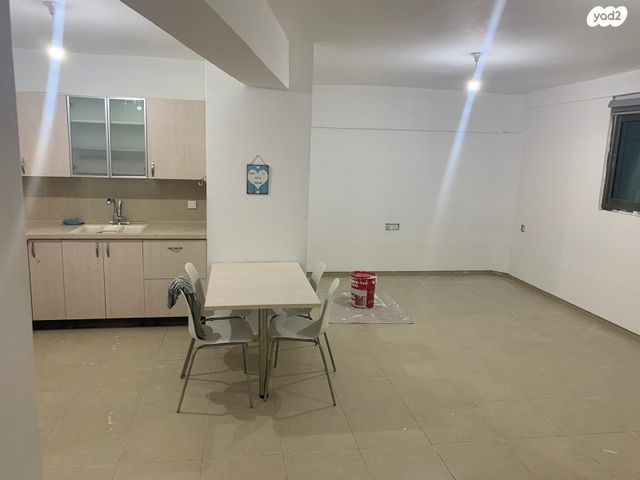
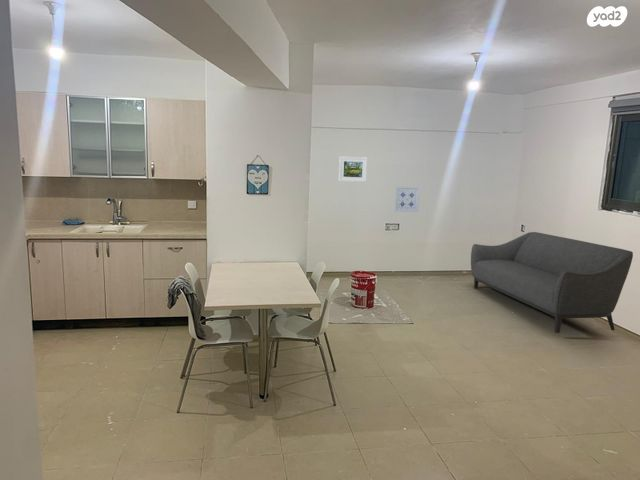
+ wall art [393,185,421,213]
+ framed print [338,156,368,183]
+ sofa [470,231,634,334]
